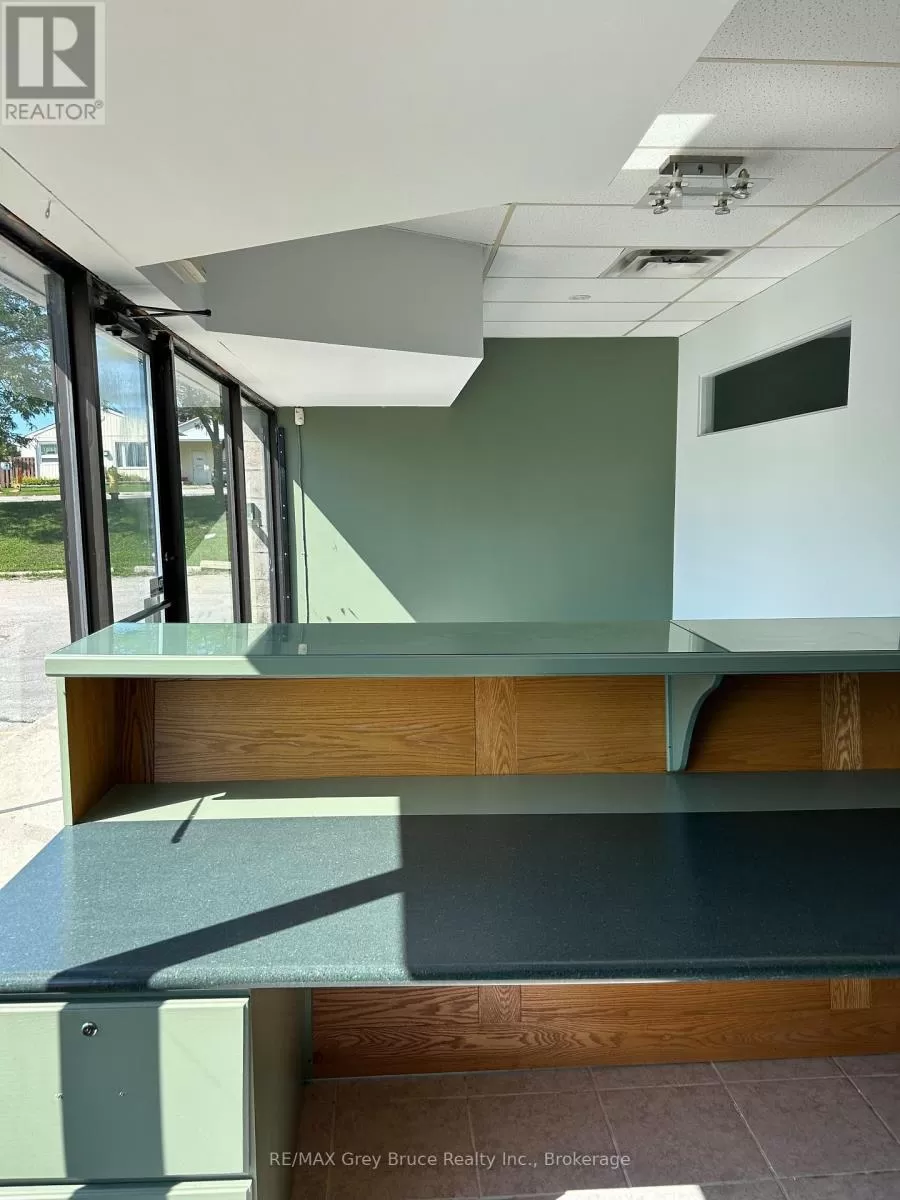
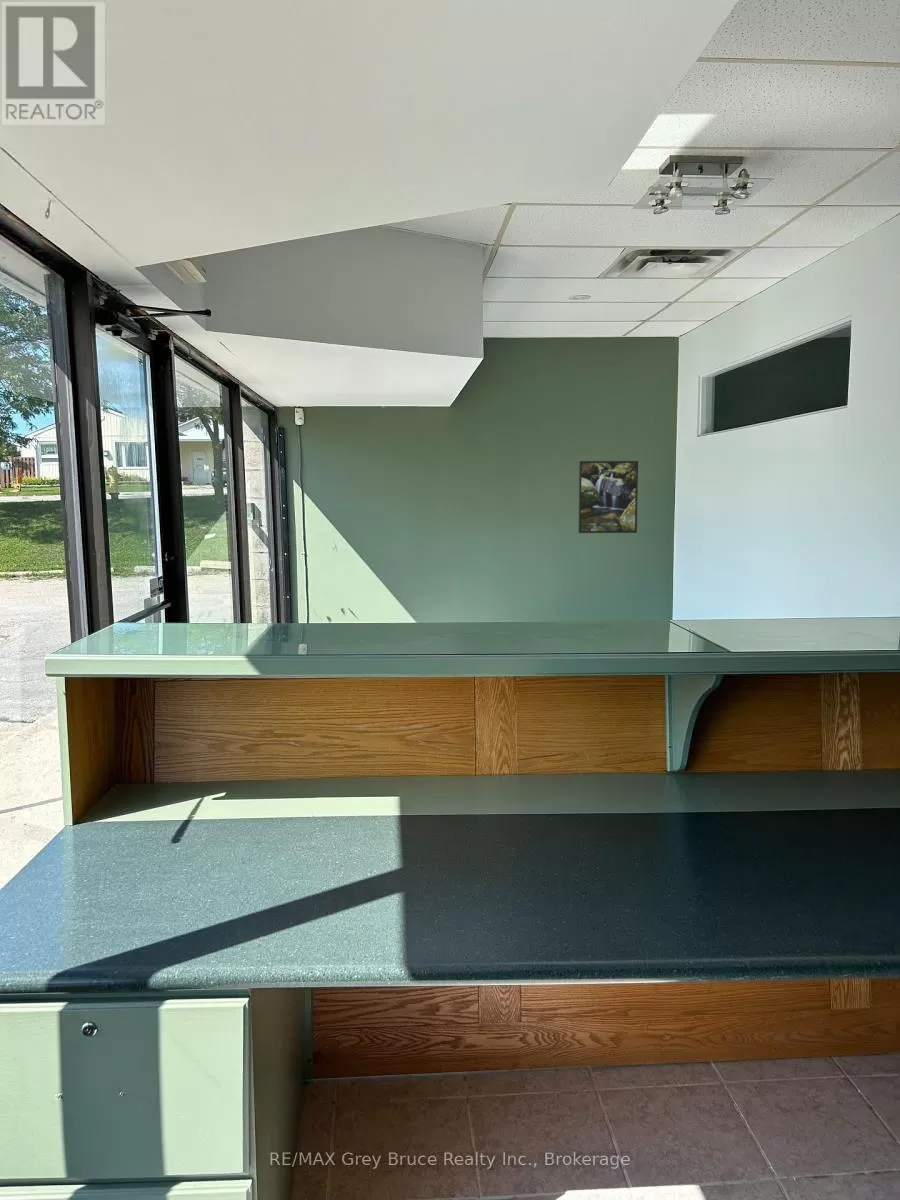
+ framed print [577,460,639,534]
